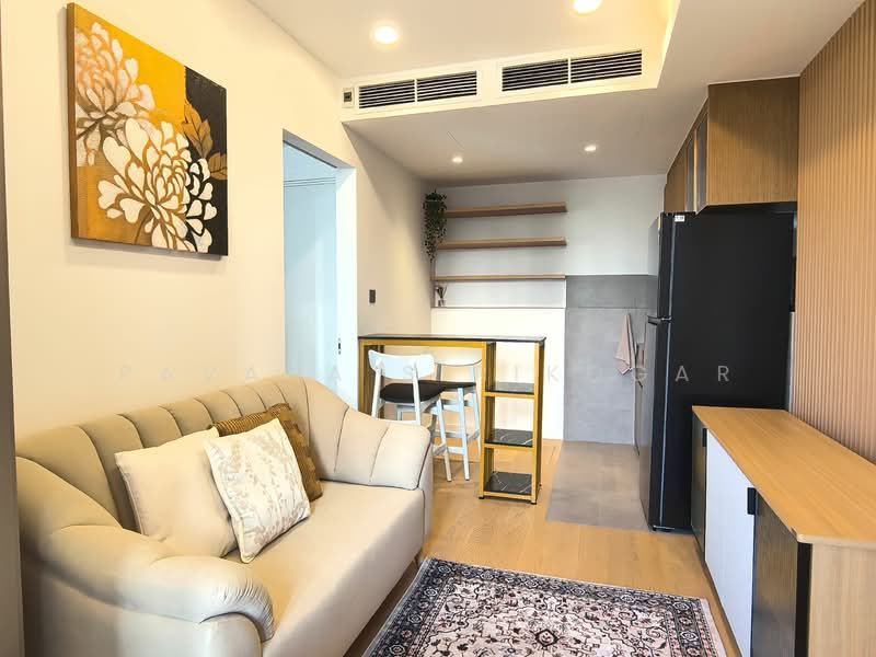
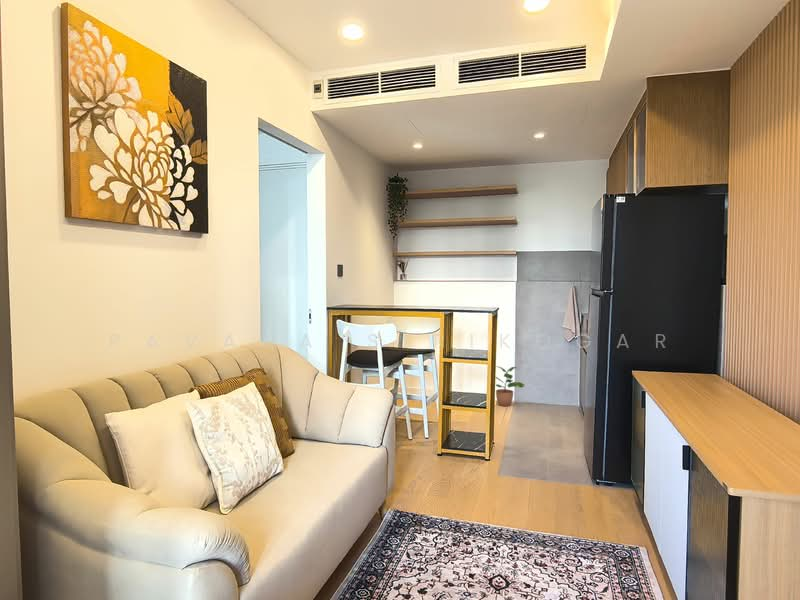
+ potted plant [495,365,526,407]
